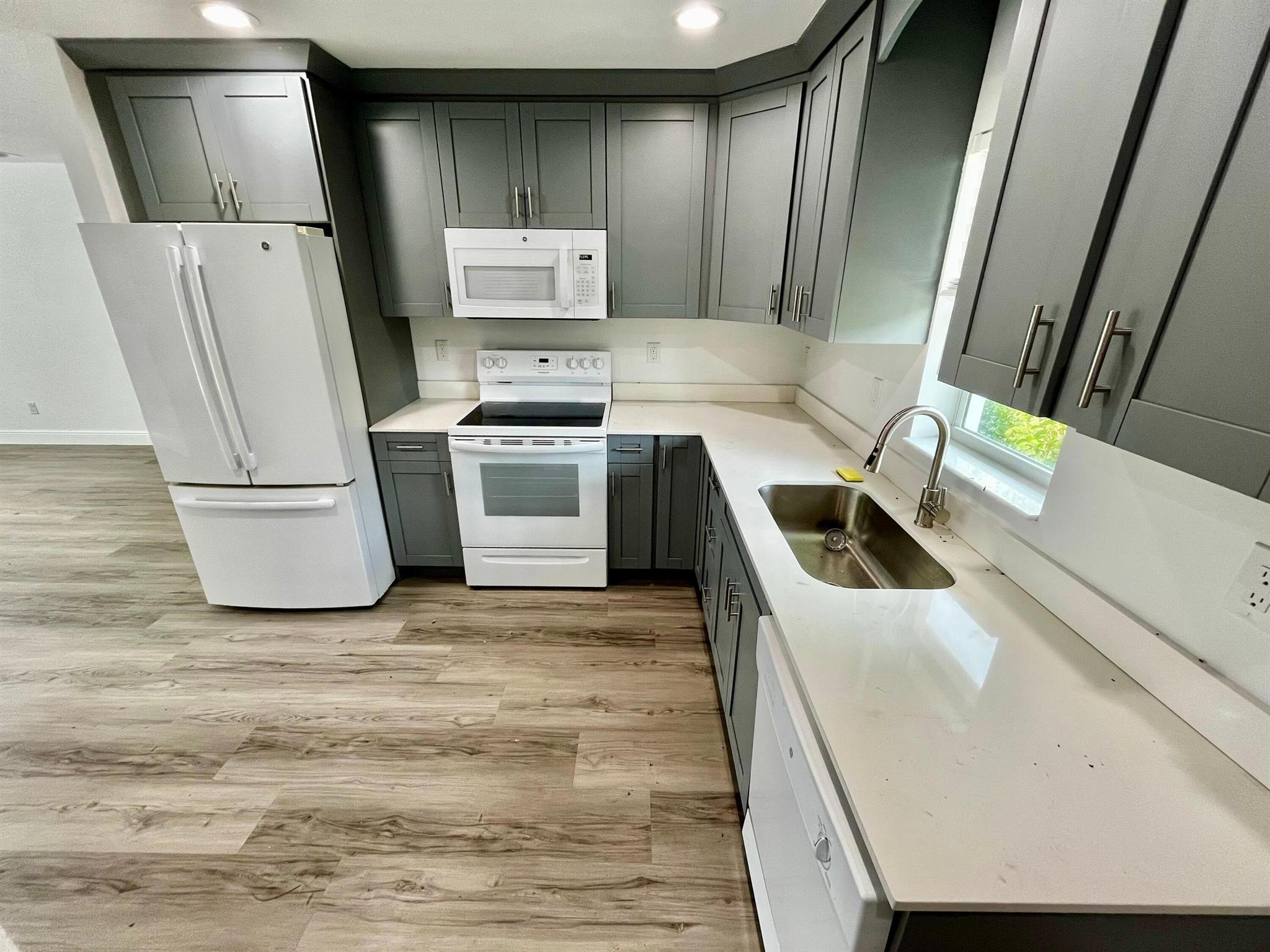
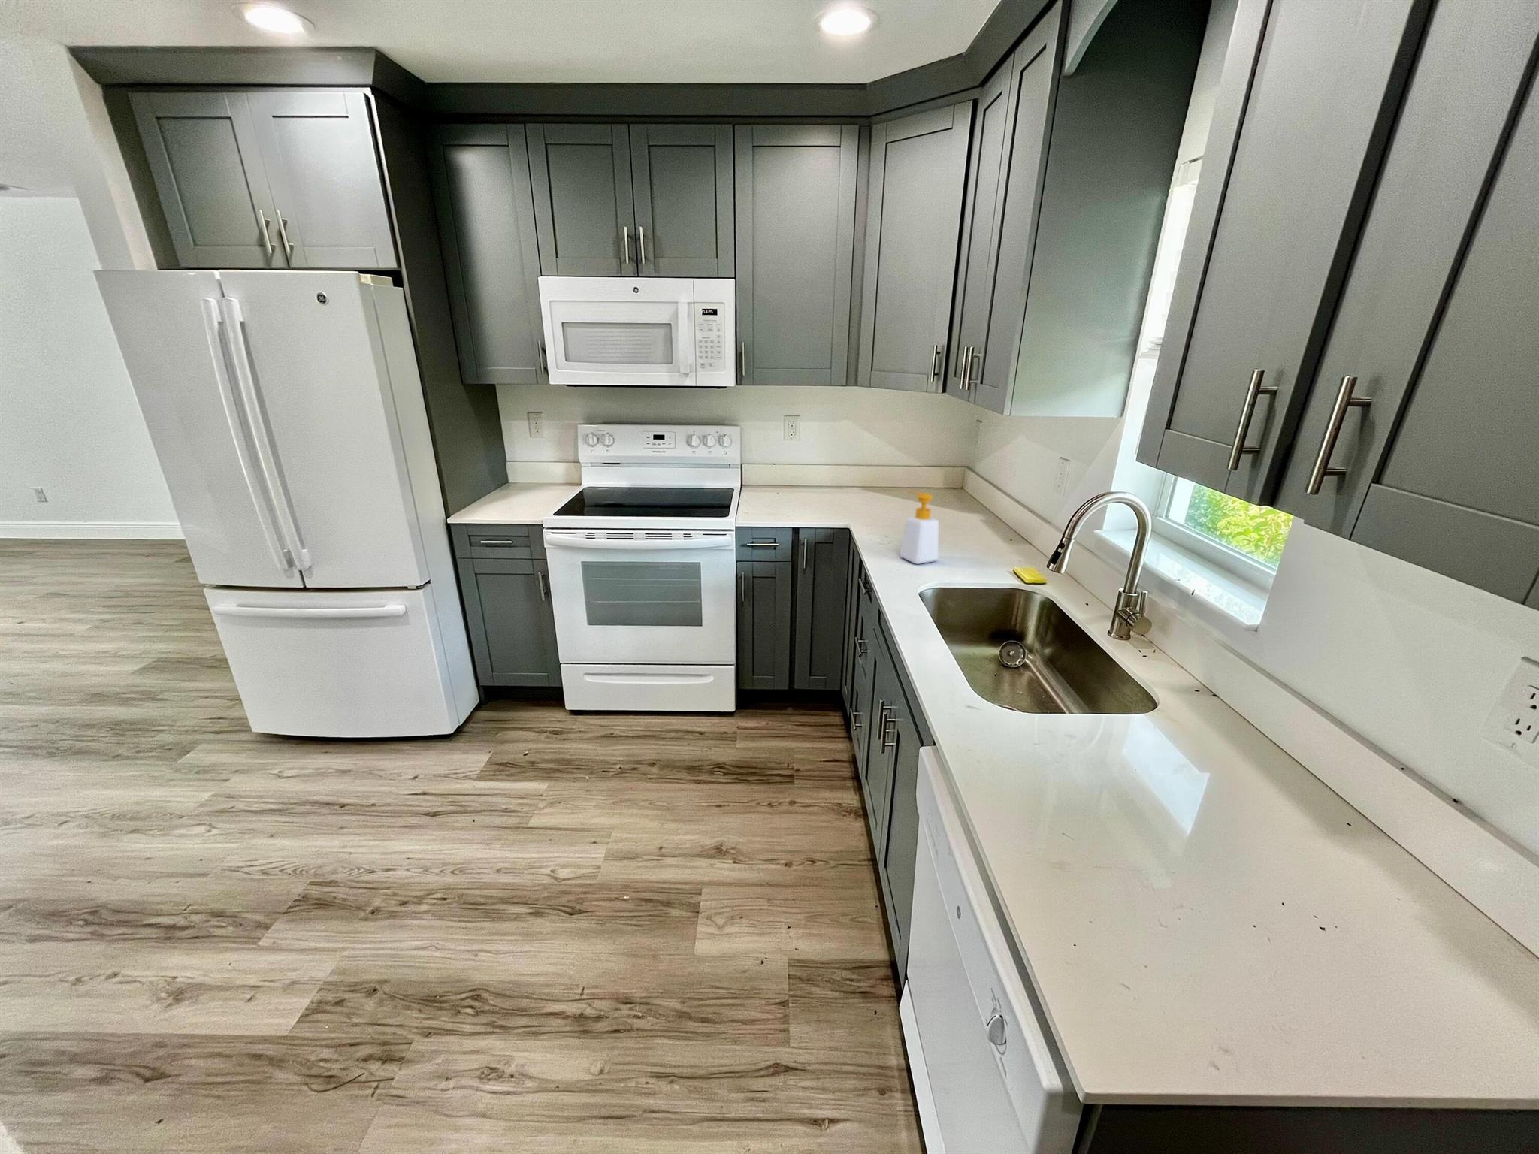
+ soap bottle [899,491,939,565]
